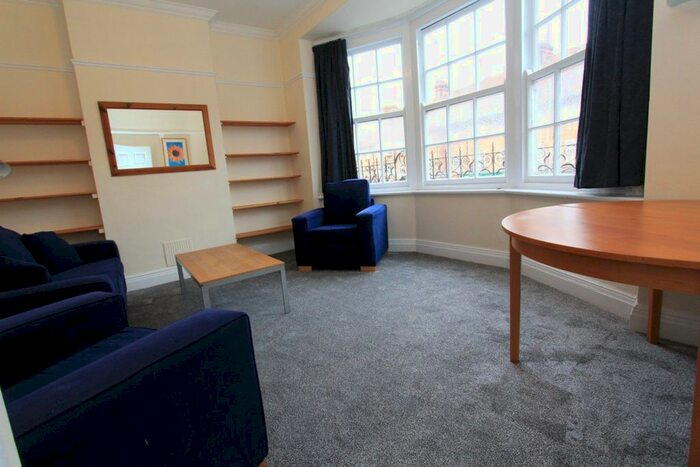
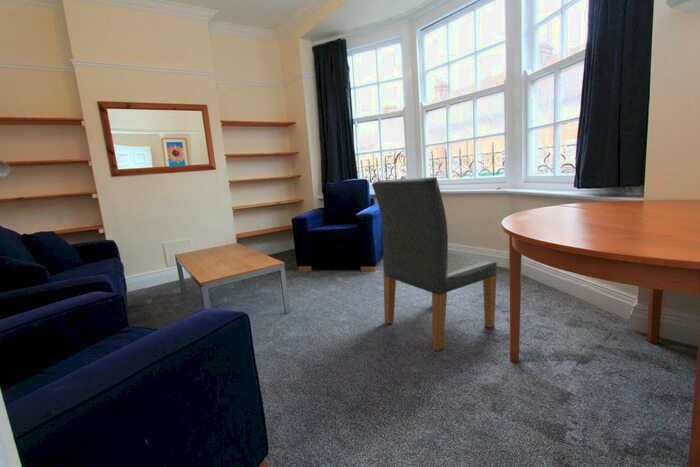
+ dining chair [371,176,498,352]
